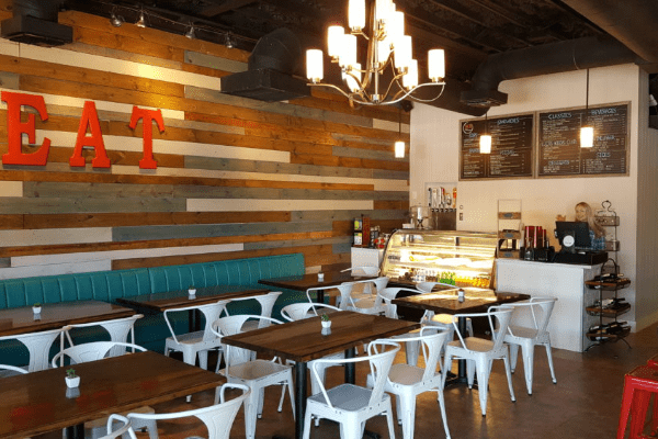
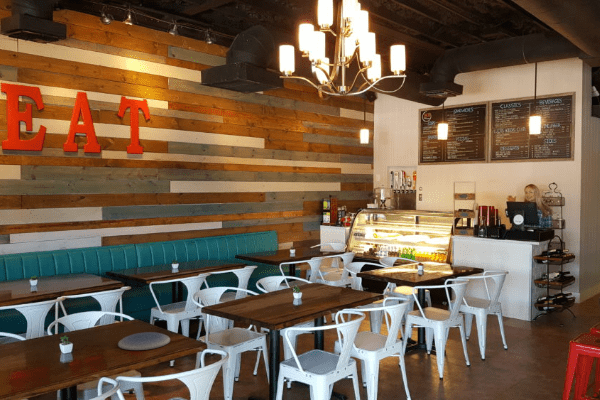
+ plate [117,331,171,351]
